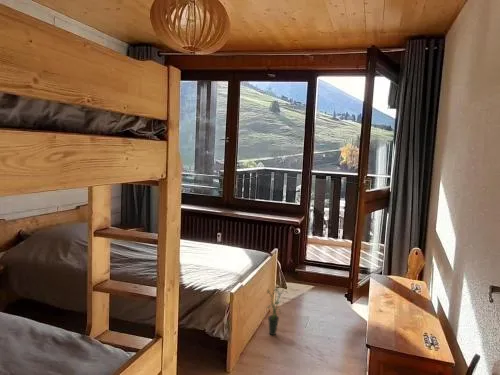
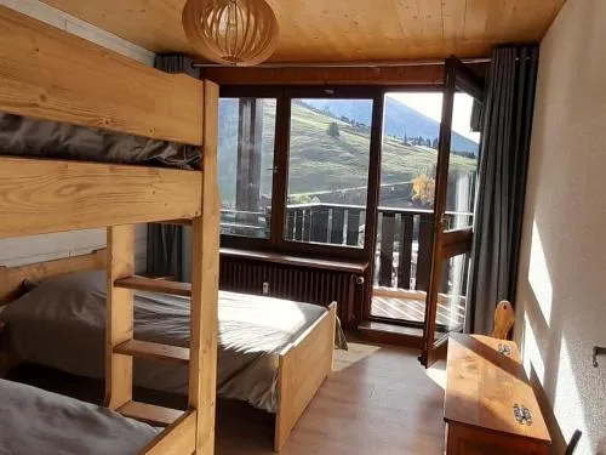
- potted plant [266,285,289,336]
